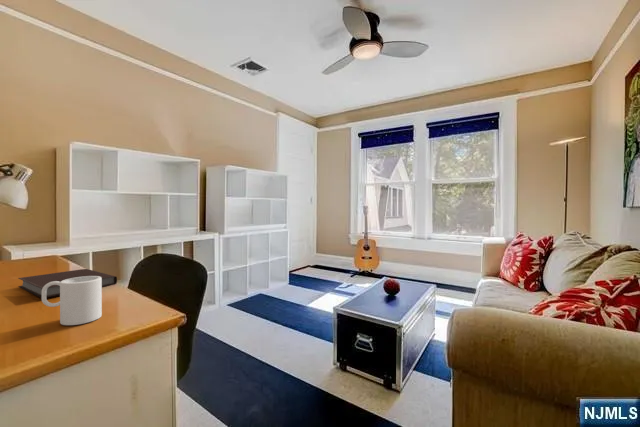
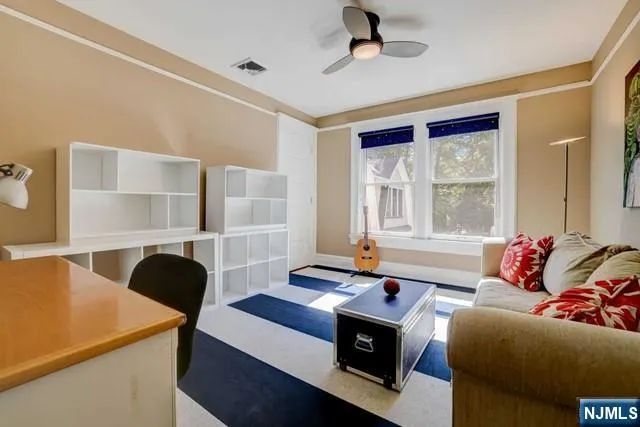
- notebook [17,268,118,299]
- mug [41,276,103,326]
